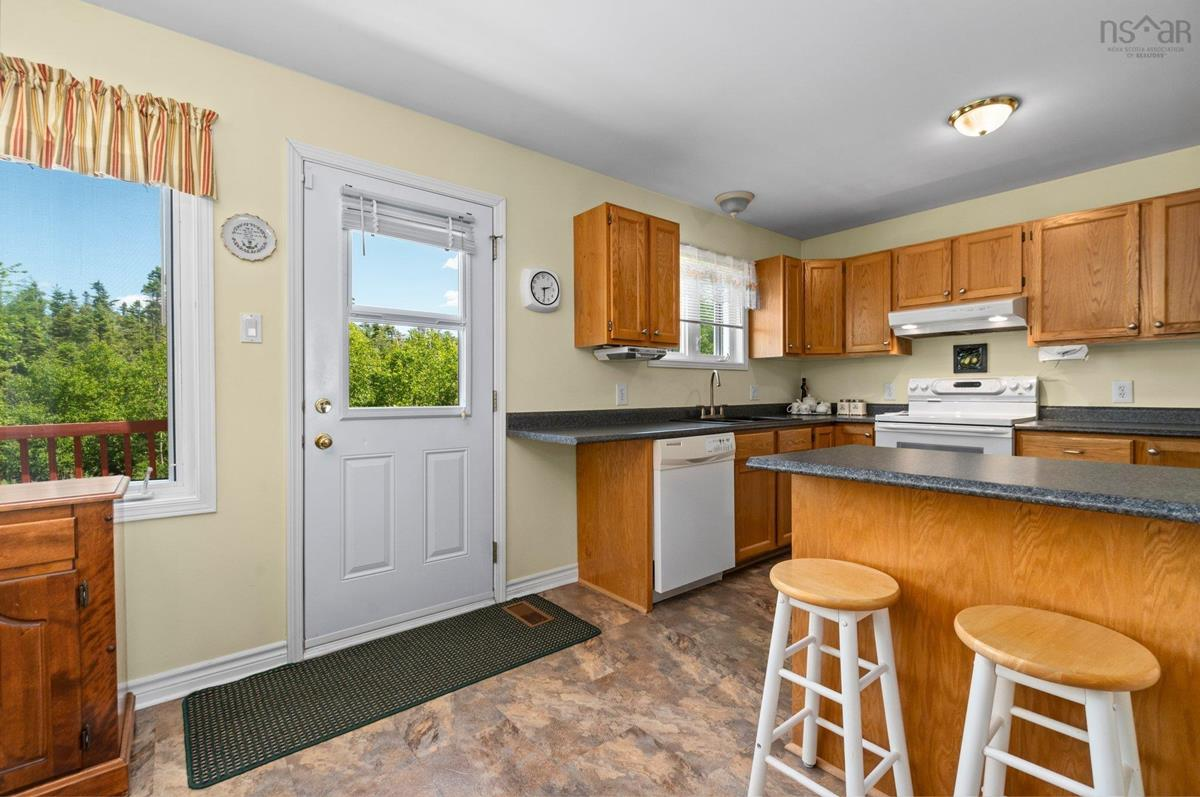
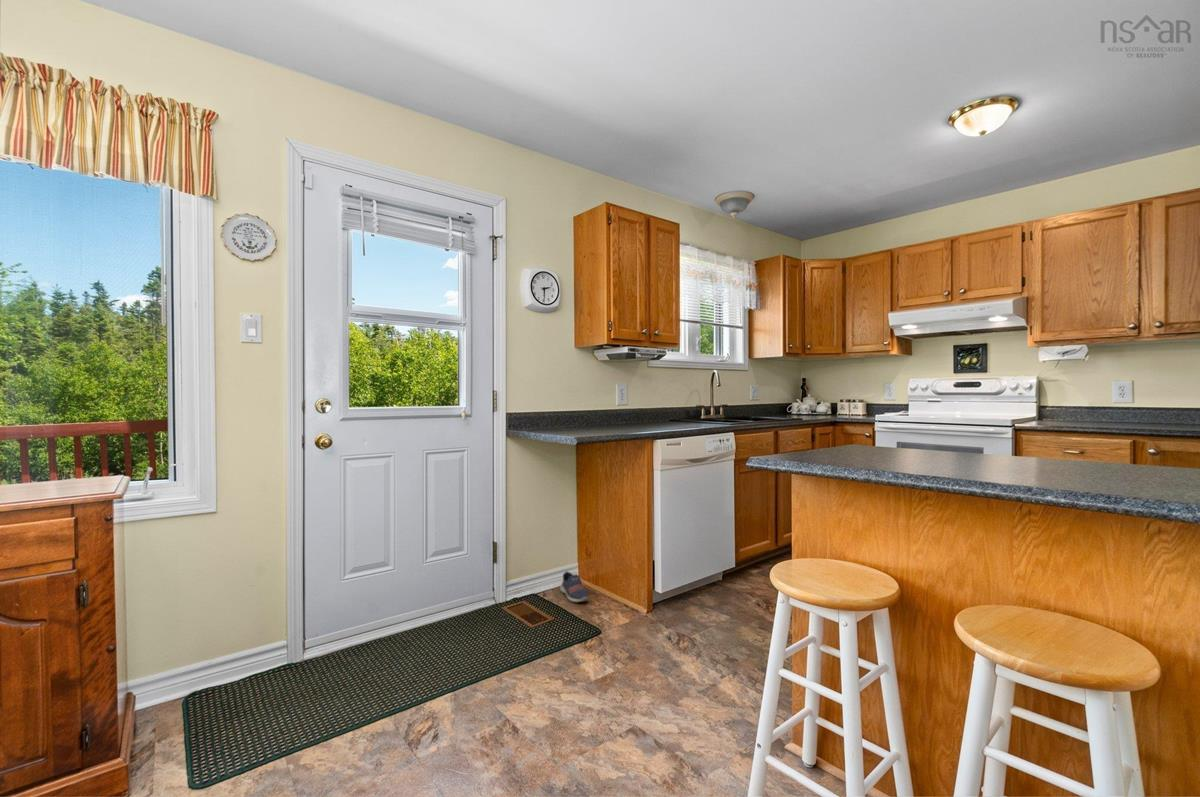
+ shoe [559,570,591,603]
